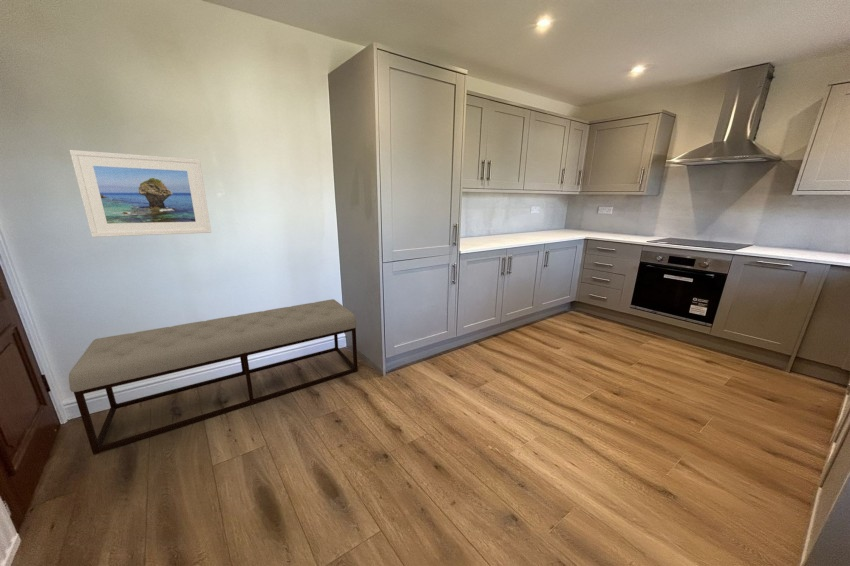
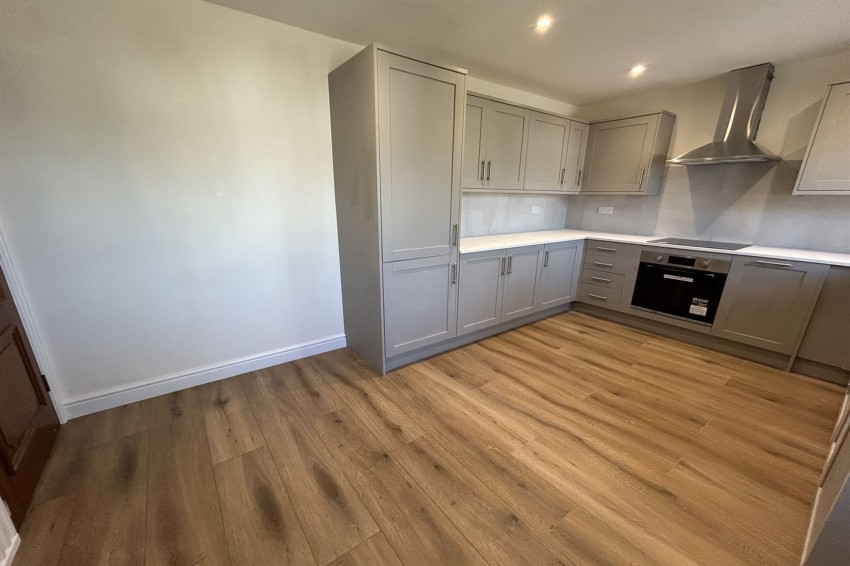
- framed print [69,149,212,238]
- bench [68,298,359,456]
